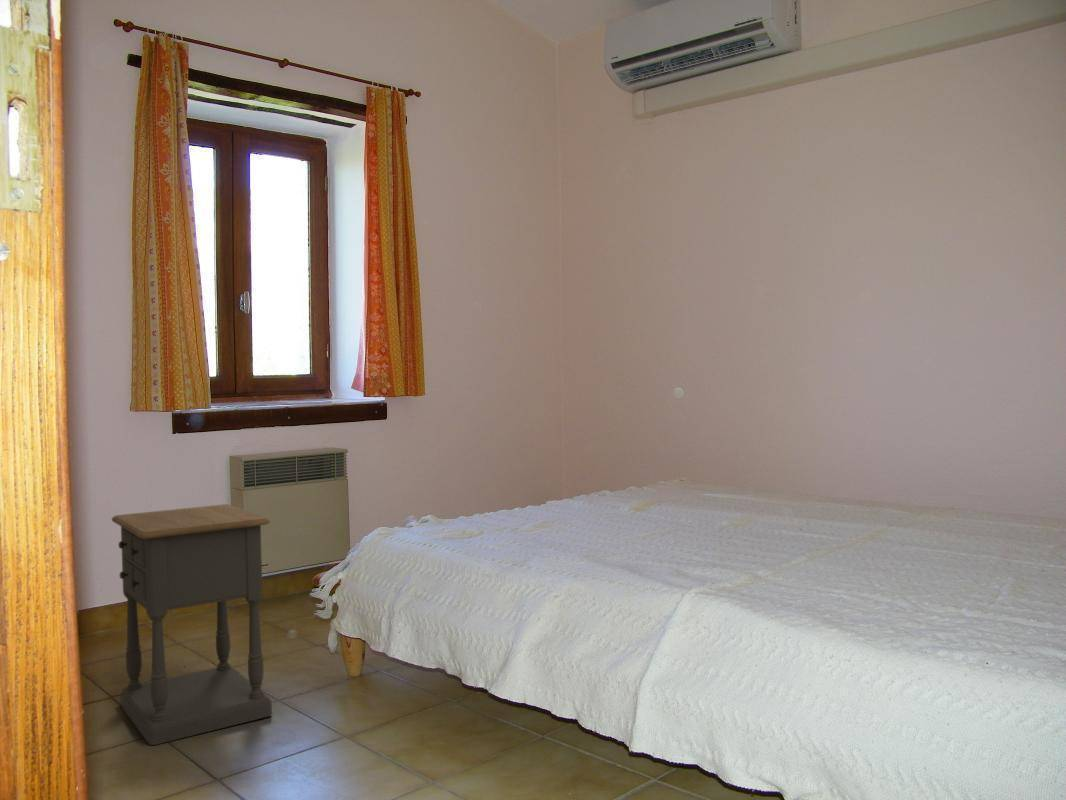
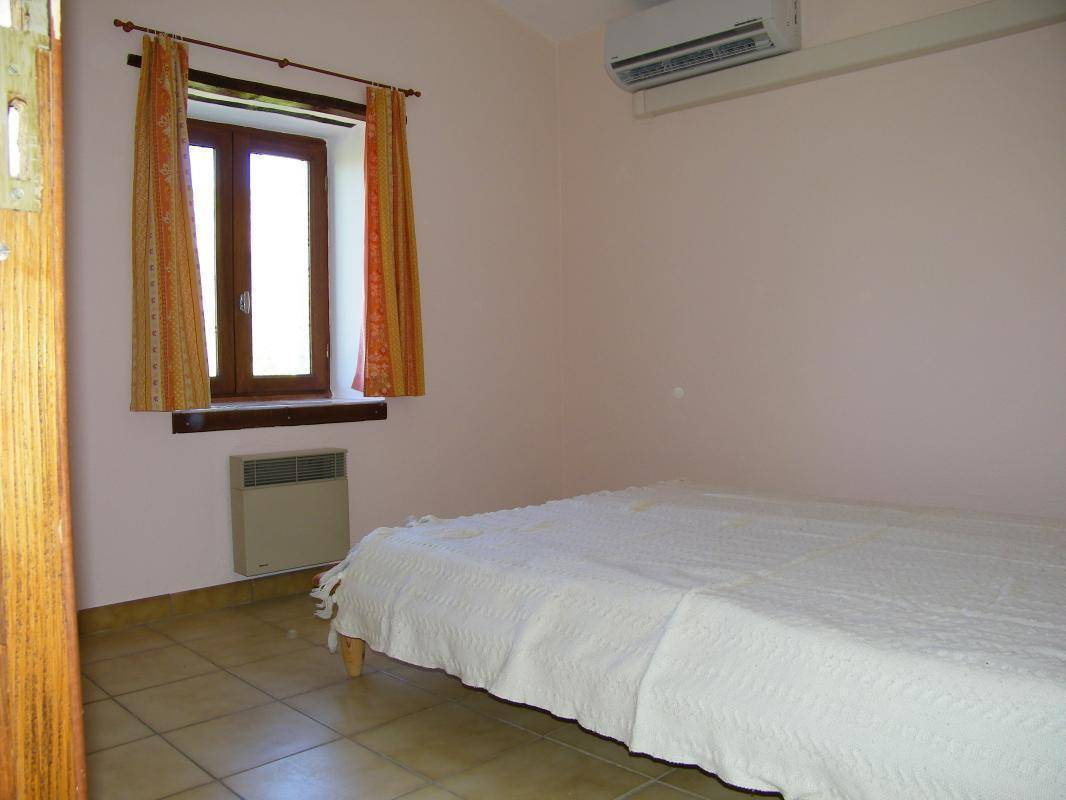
- nightstand [111,503,273,746]
